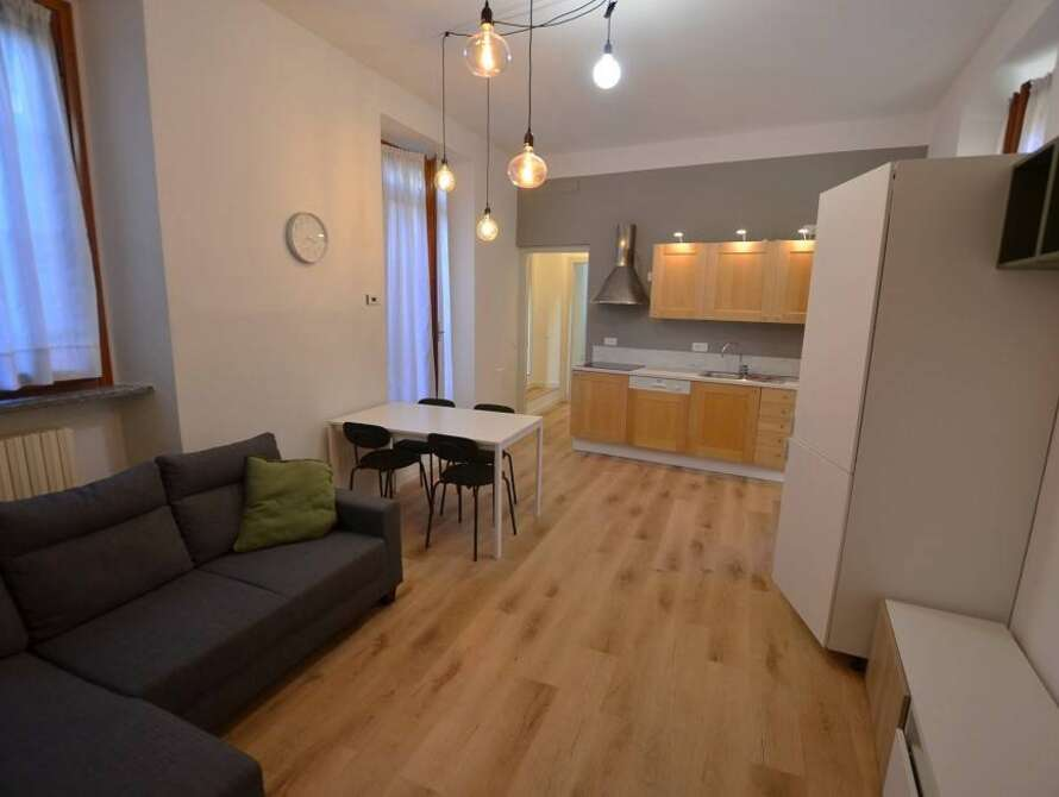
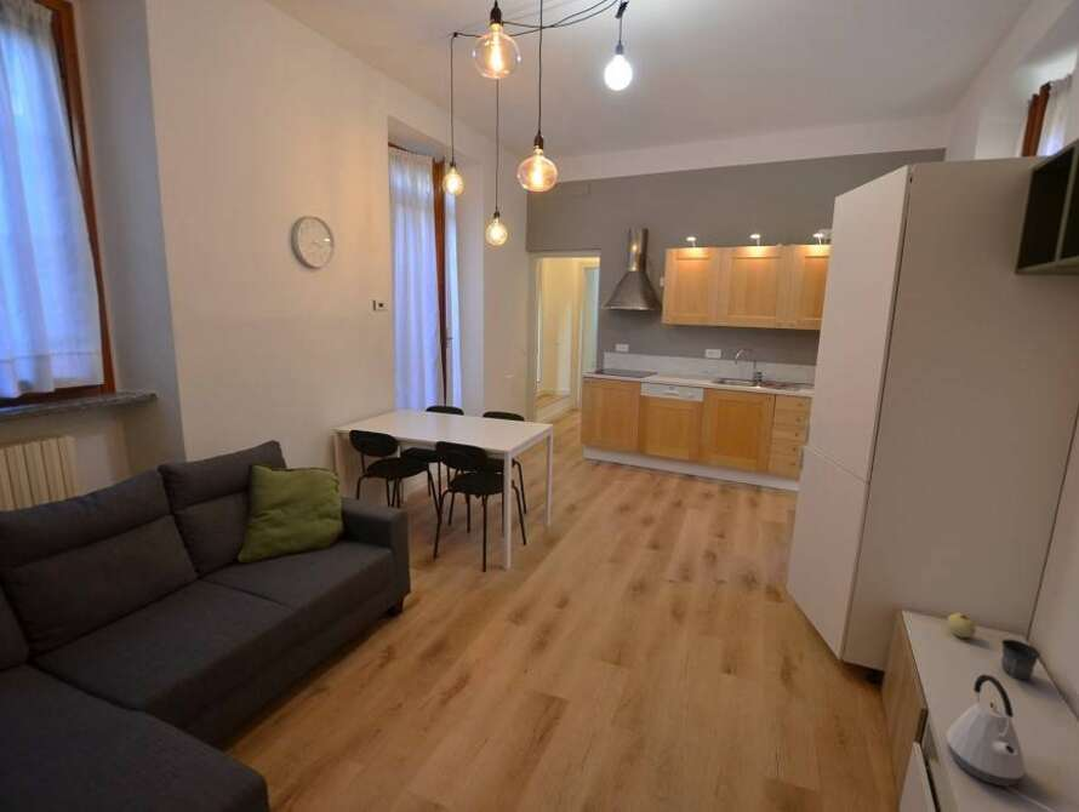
+ apple [946,612,977,639]
+ kettle [946,673,1027,788]
+ mug [1000,639,1041,681]
